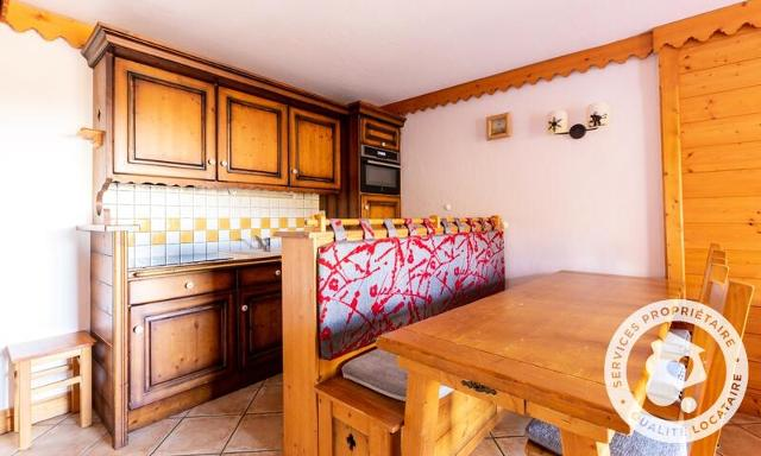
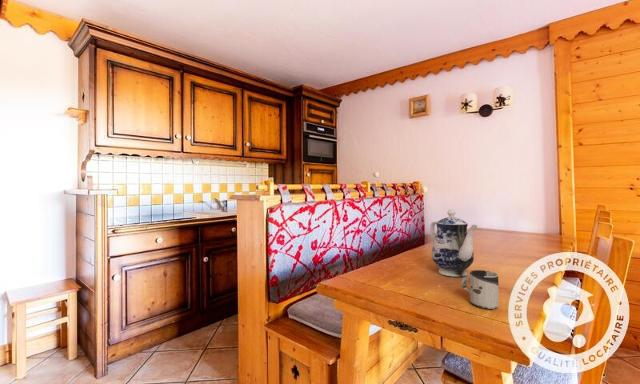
+ cup [460,269,500,310]
+ teapot [429,208,479,278]
